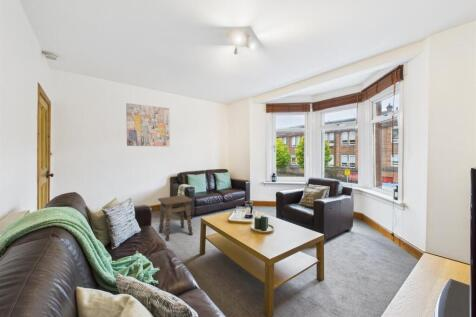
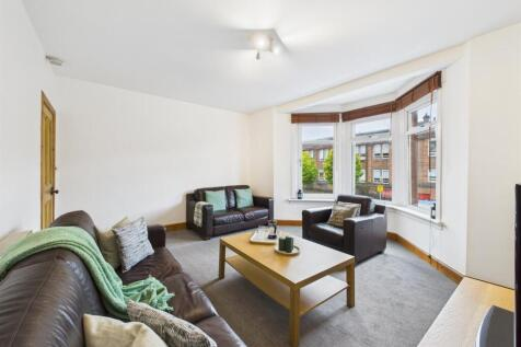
- side table [157,194,194,242]
- wall art [125,102,171,147]
